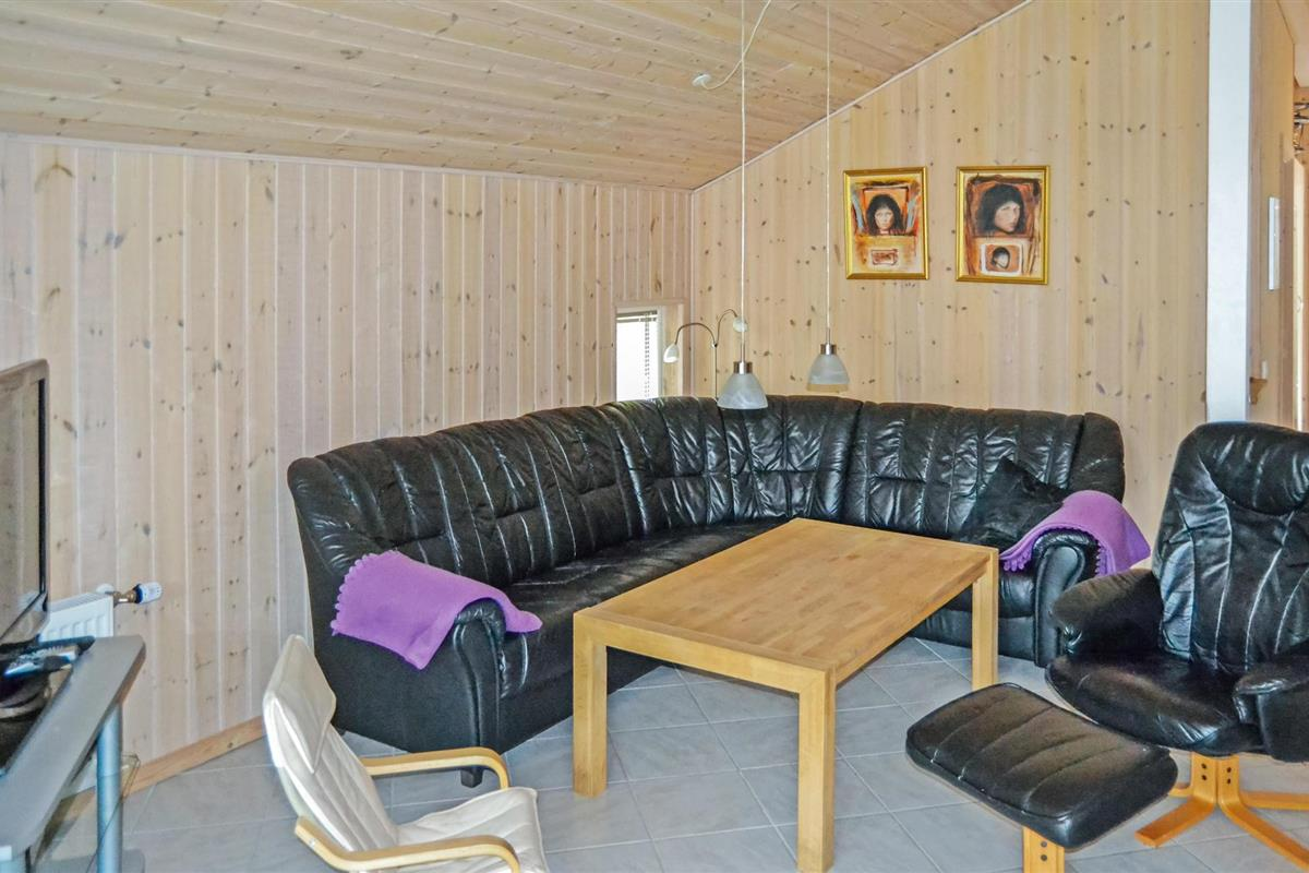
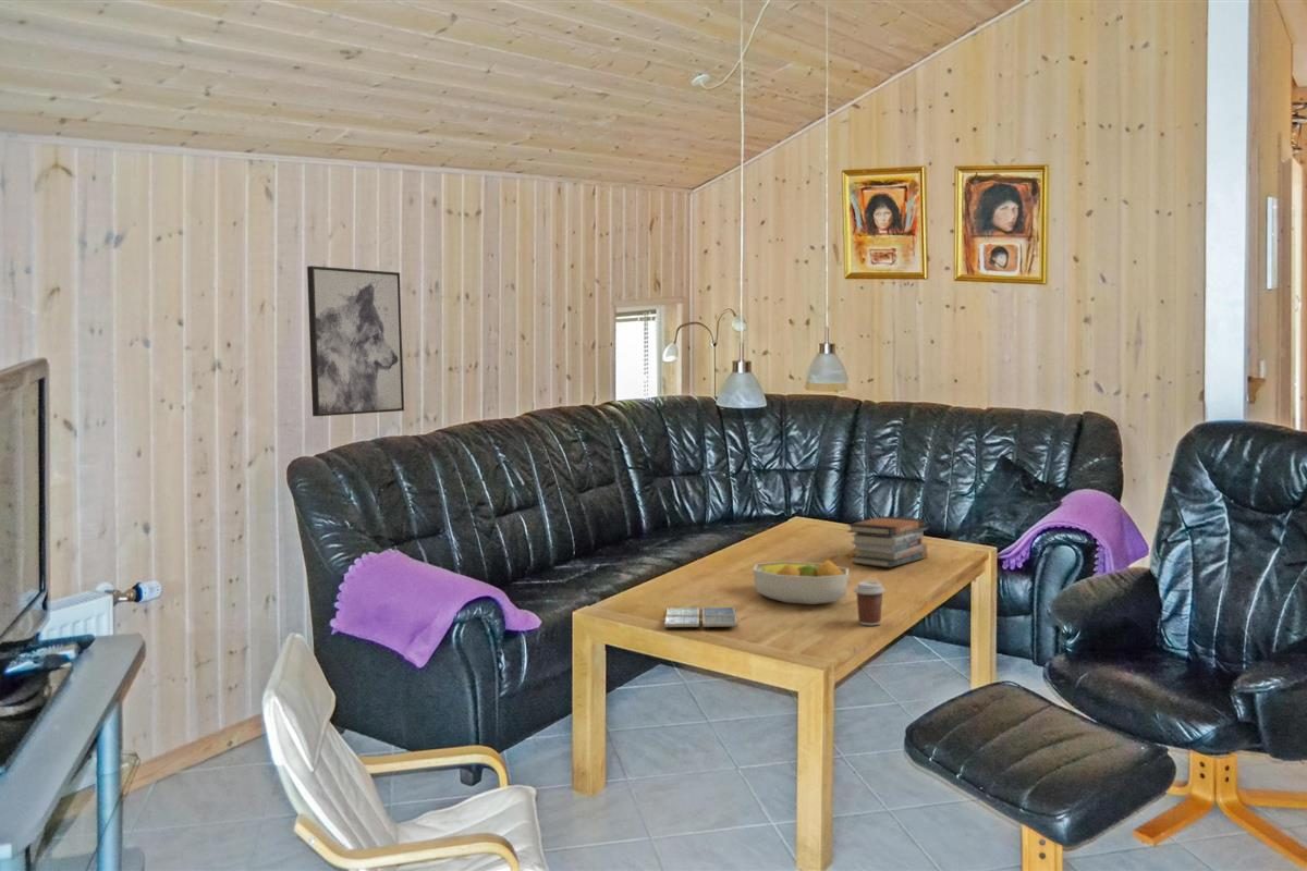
+ drink coaster [663,606,738,628]
+ coffee cup [853,580,885,626]
+ fruit bowl [752,559,850,605]
+ book stack [846,515,929,568]
+ wall art [306,265,405,417]
